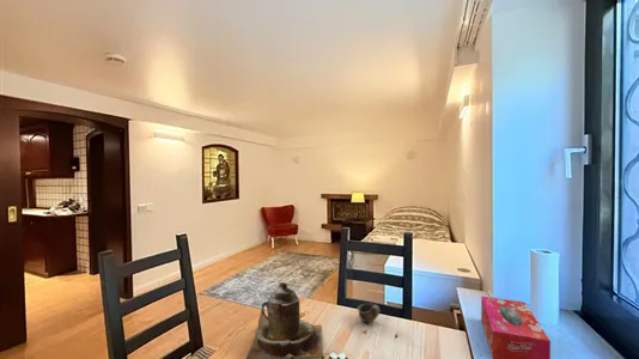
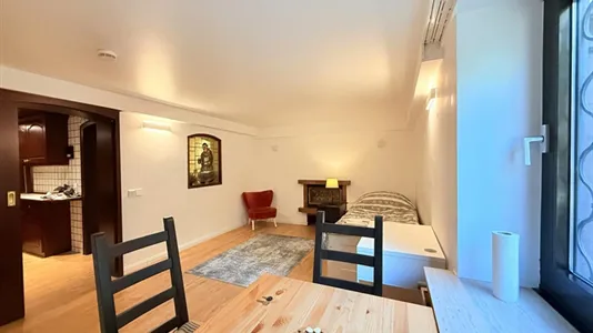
- cup [357,302,382,324]
- tissue box [480,296,552,359]
- teapot [245,281,323,359]
